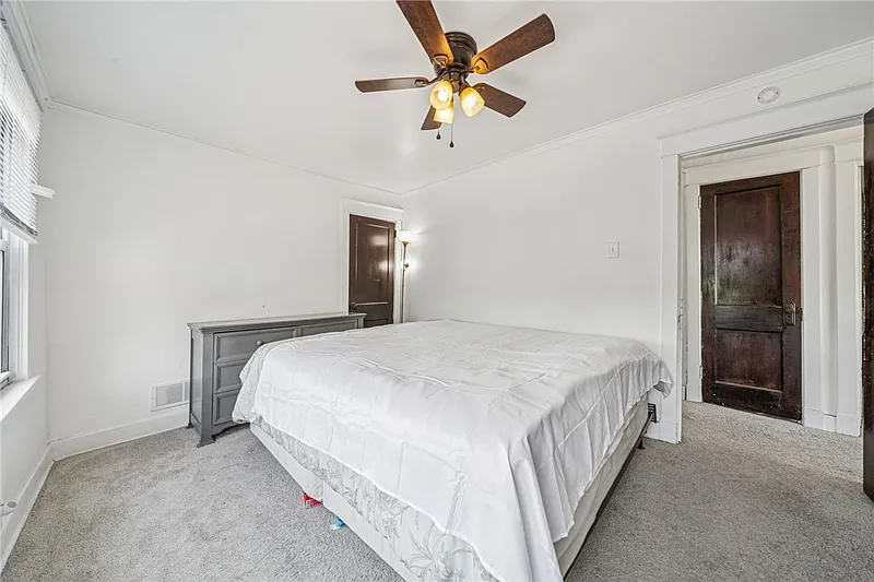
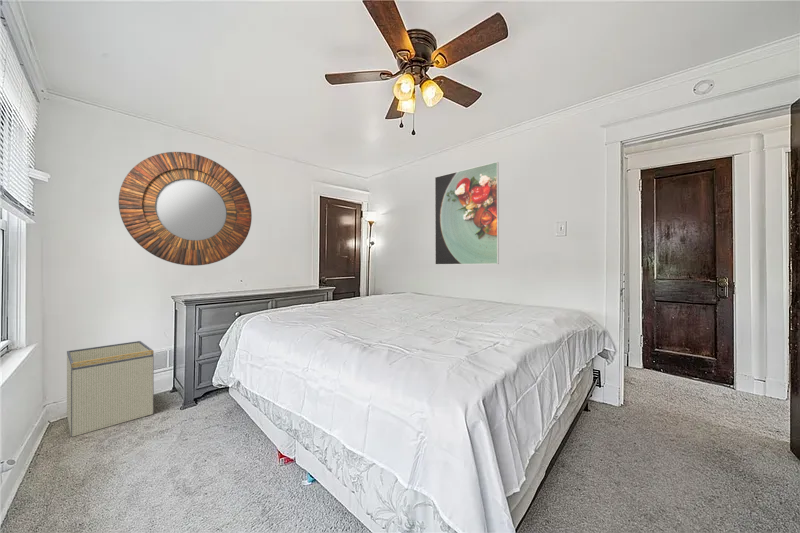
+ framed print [434,161,500,266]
+ home mirror [118,151,253,267]
+ storage bin [66,340,155,438]
